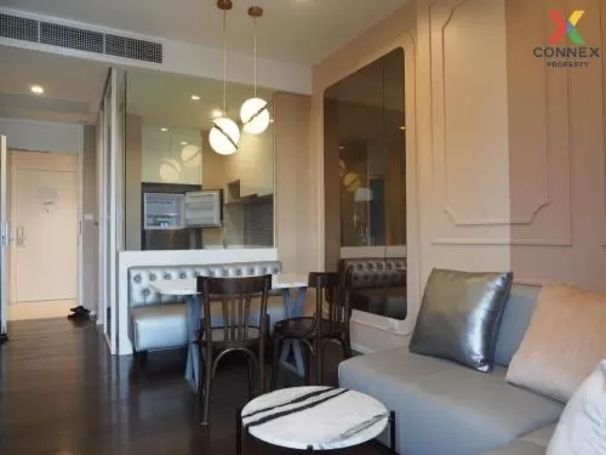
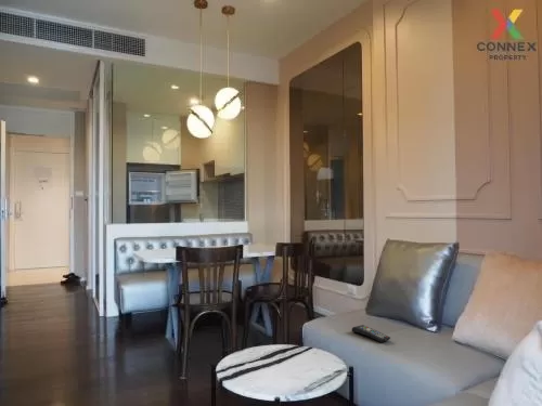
+ remote control [351,324,391,343]
